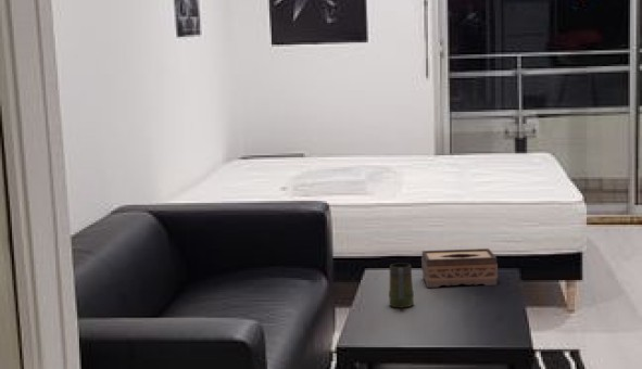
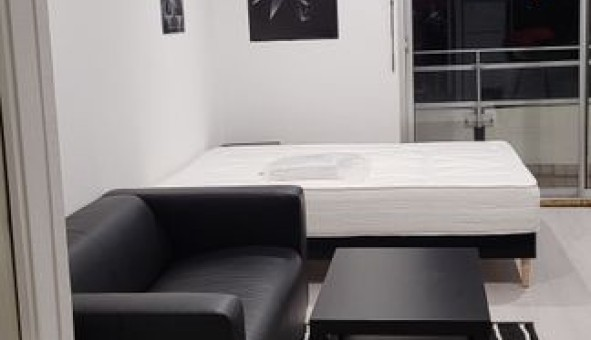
- tissue box [420,247,499,289]
- mug [388,262,415,309]
